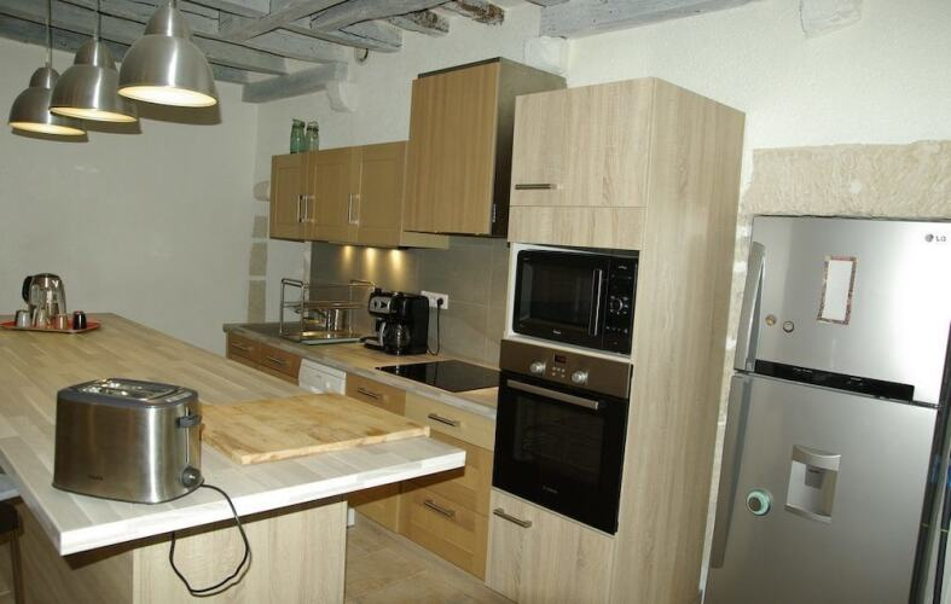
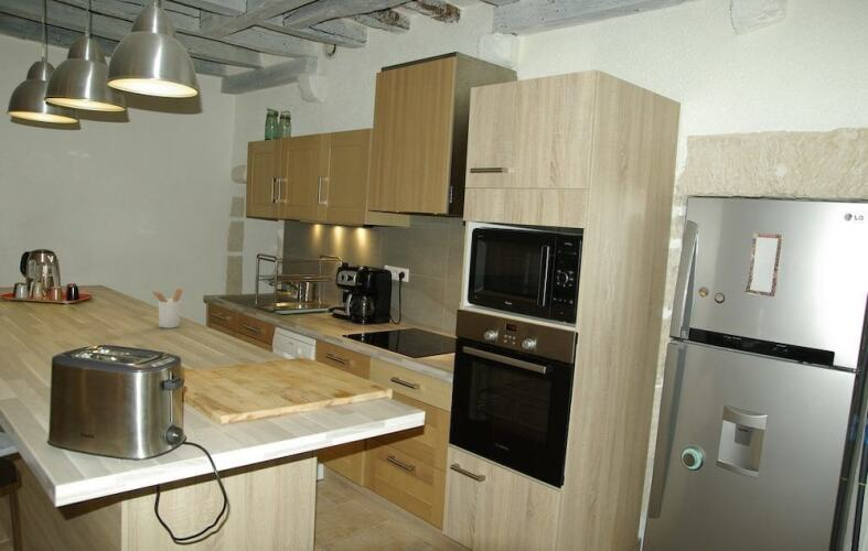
+ utensil holder [150,288,183,329]
